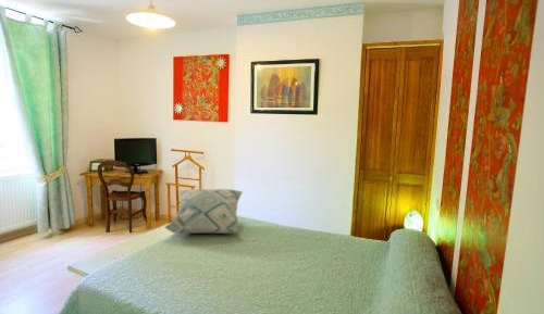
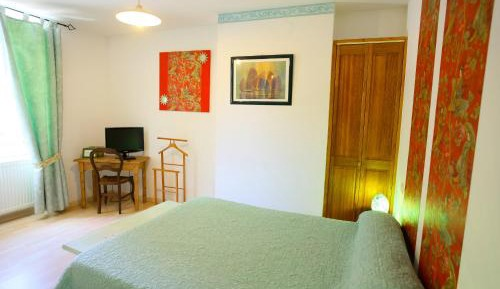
- decorative pillow [163,188,245,235]
